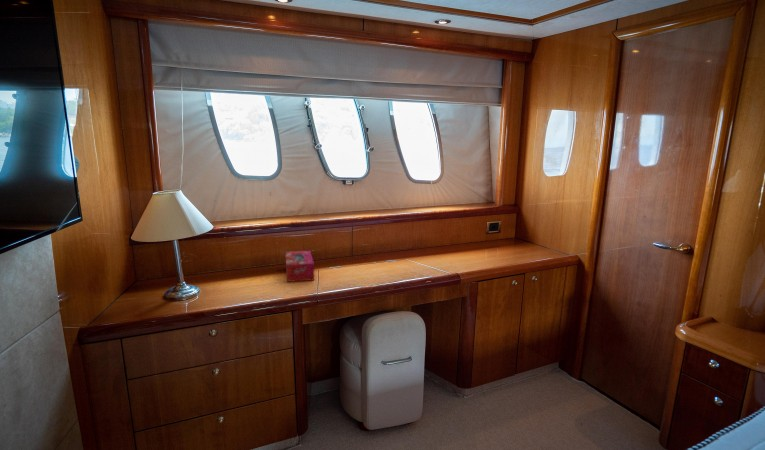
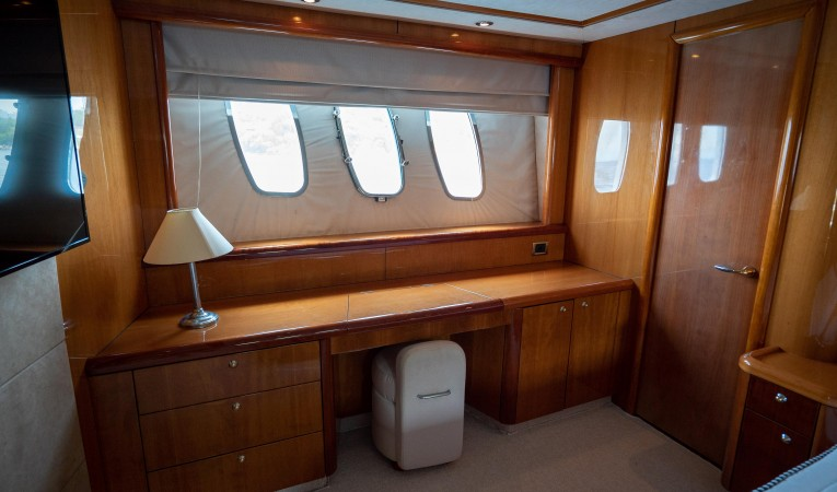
- tissue box [285,250,315,283]
